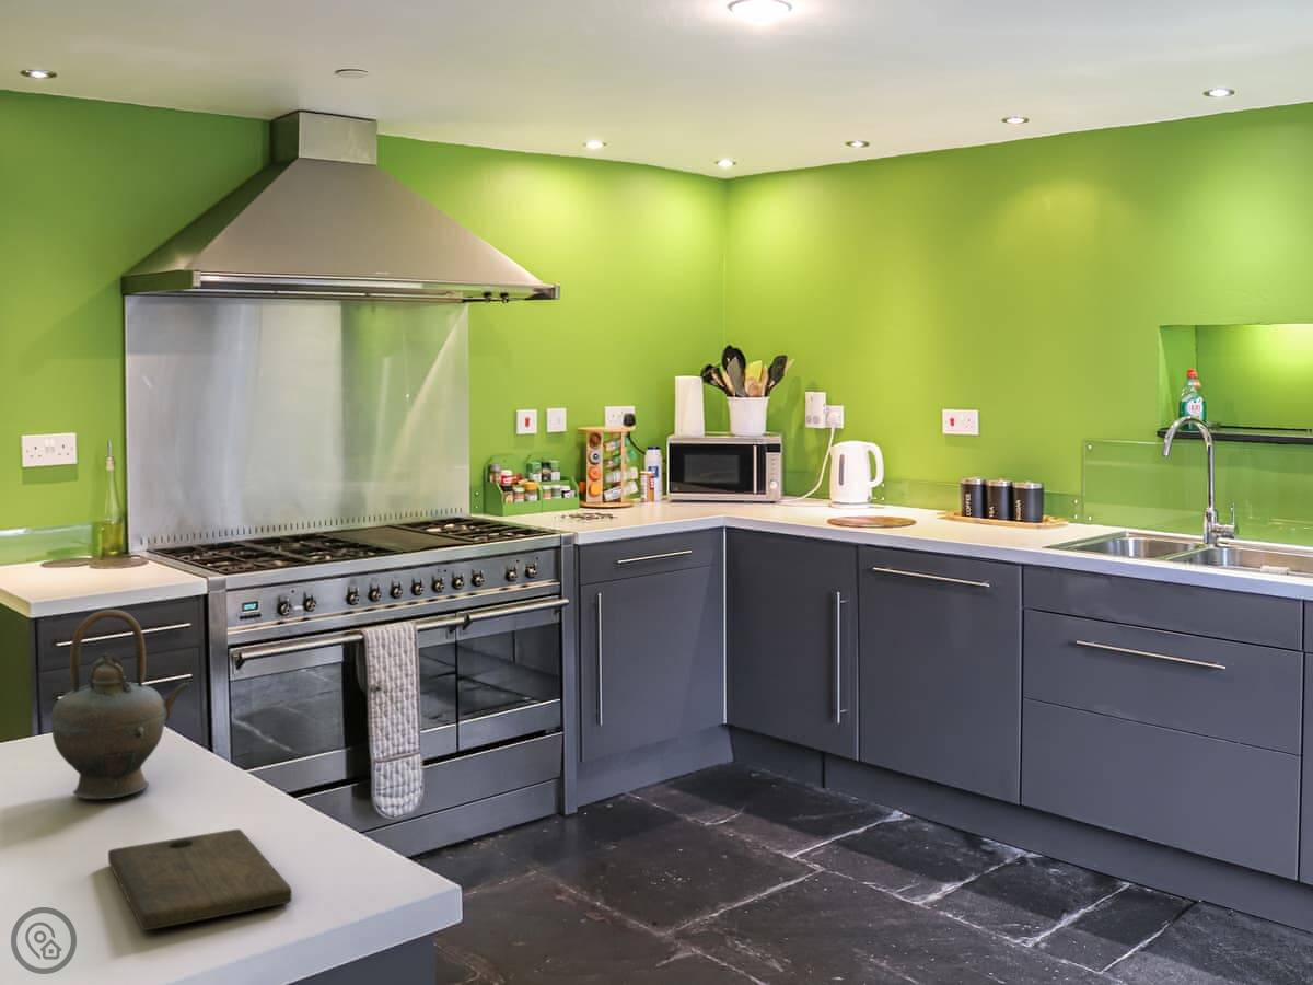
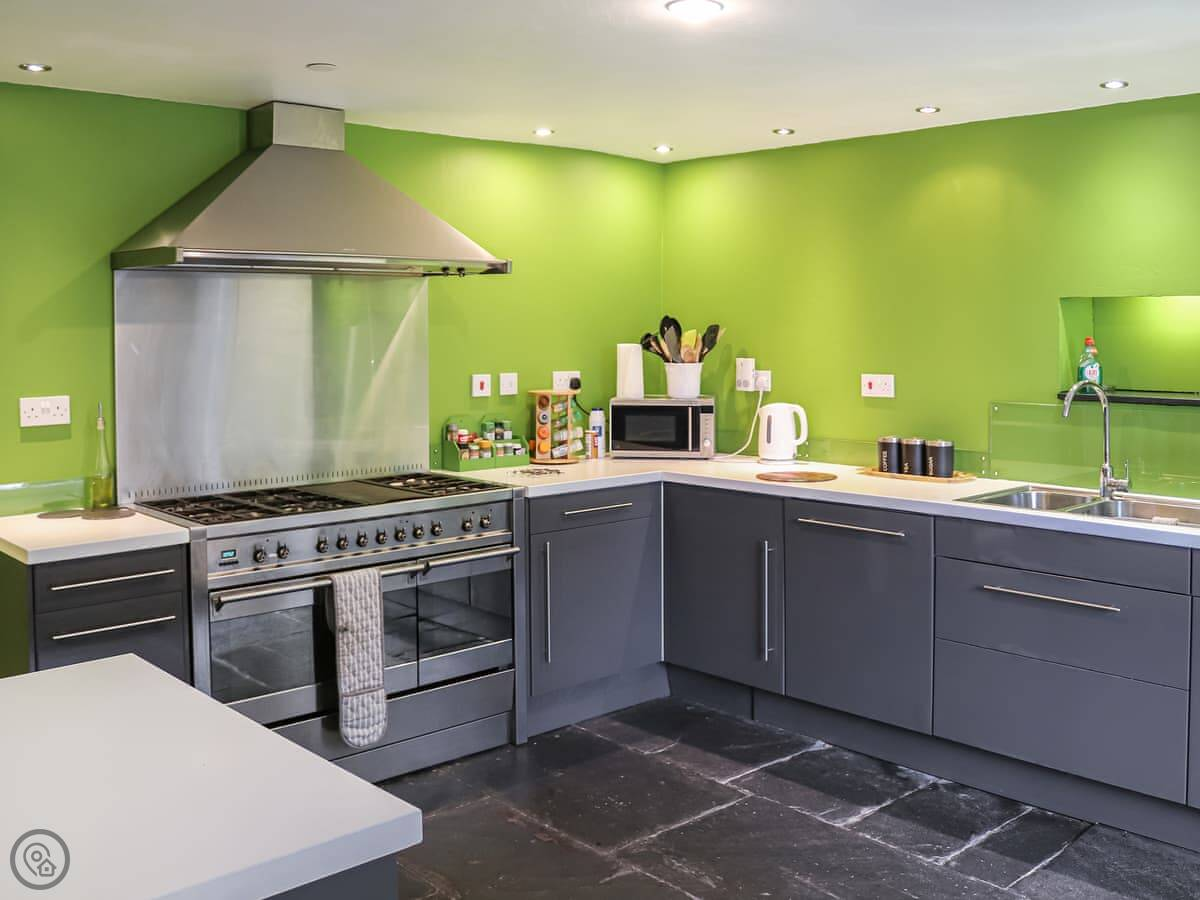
- teapot [50,609,190,800]
- cutting board [107,828,292,931]
